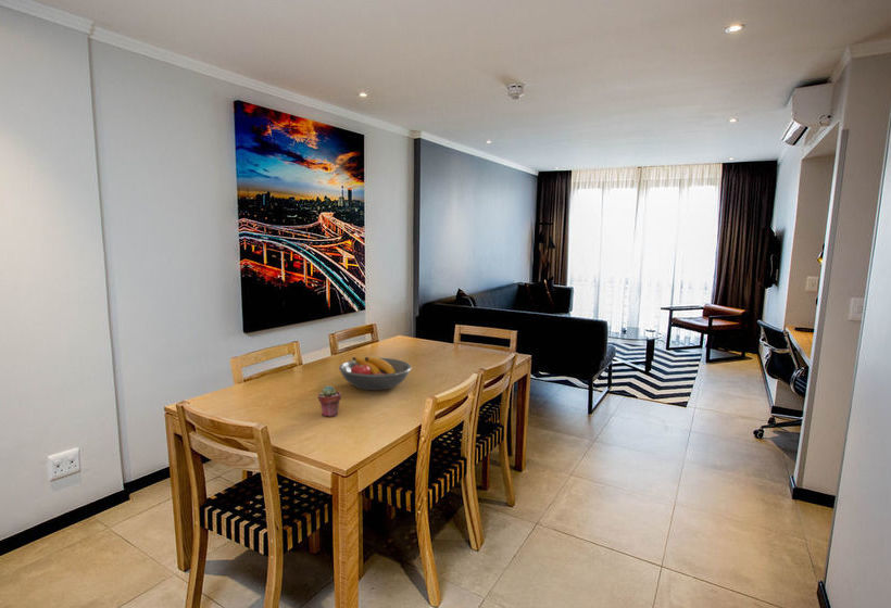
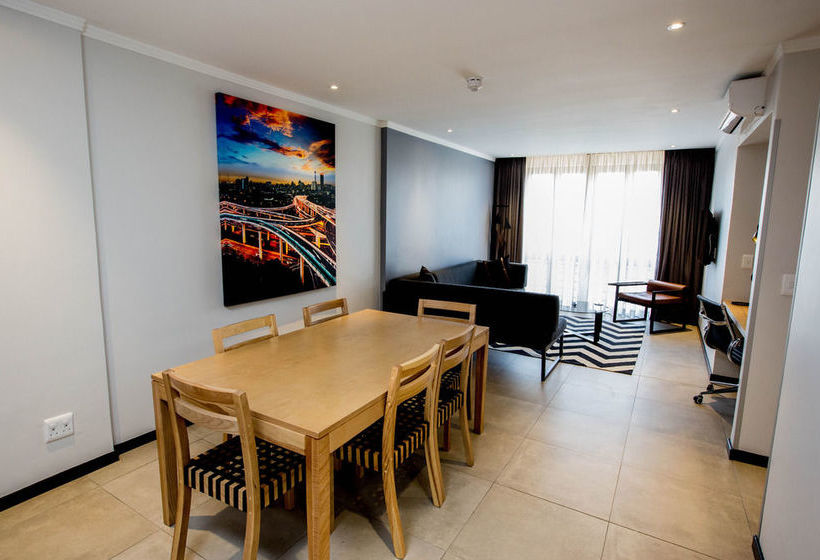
- potted succulent [317,384,342,418]
- fruit bowl [338,356,413,391]
